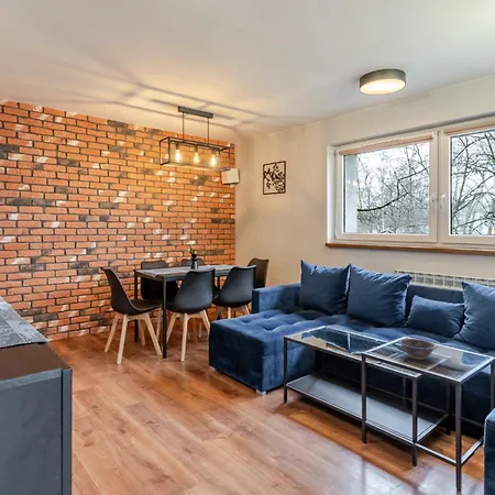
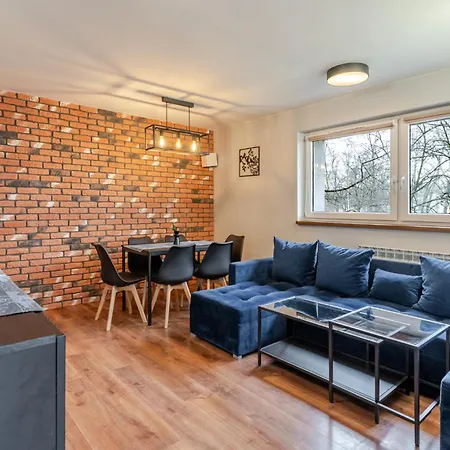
- bowl [397,338,439,361]
